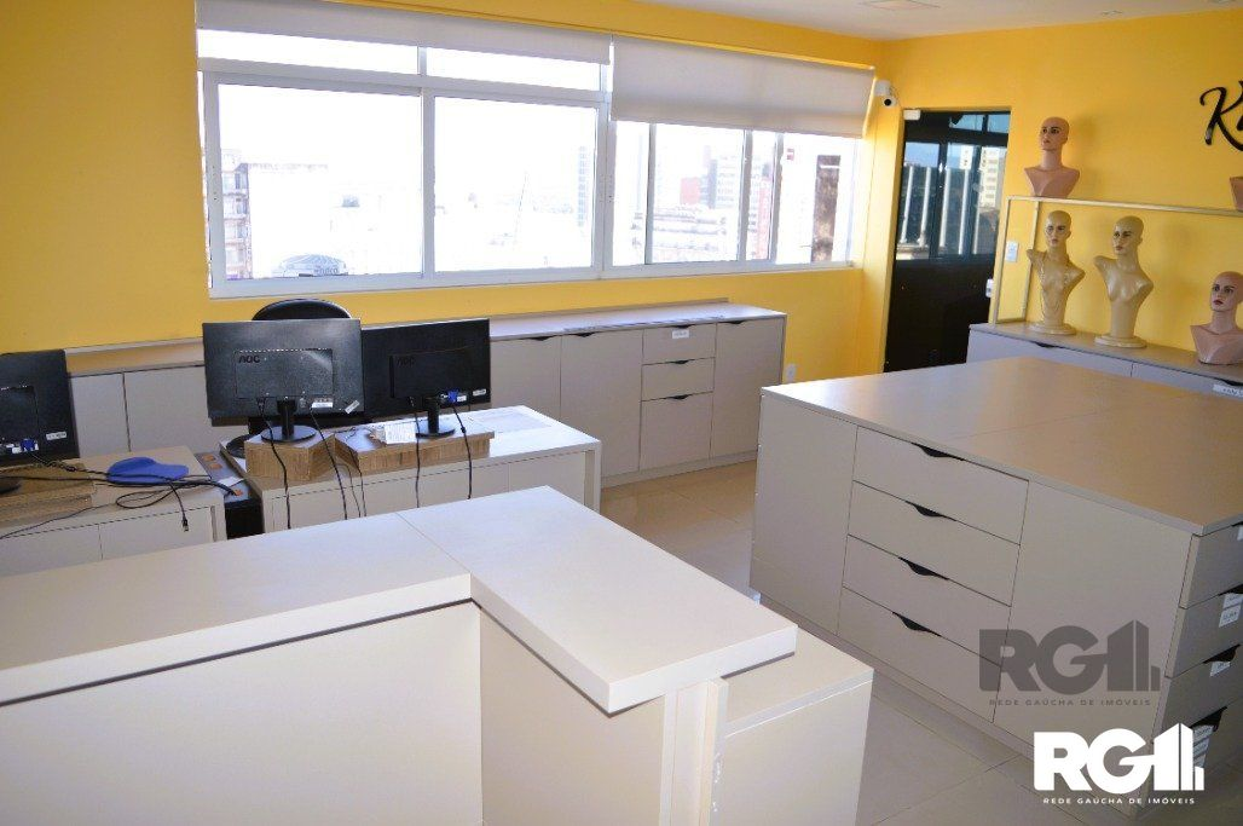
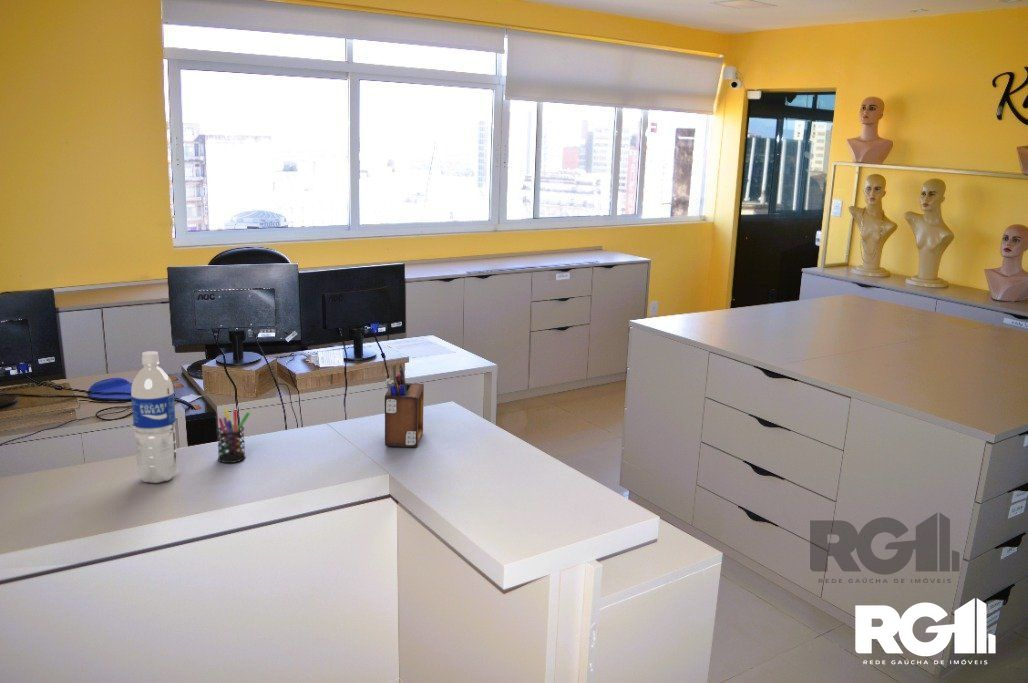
+ water bottle [130,350,179,484]
+ pen holder [215,407,251,464]
+ desk organizer [384,364,425,448]
